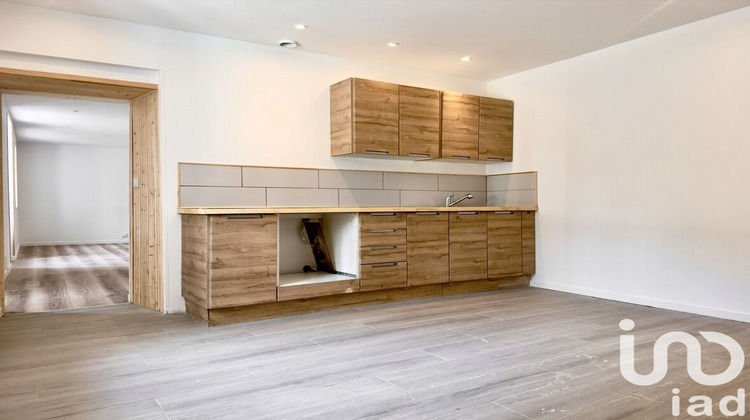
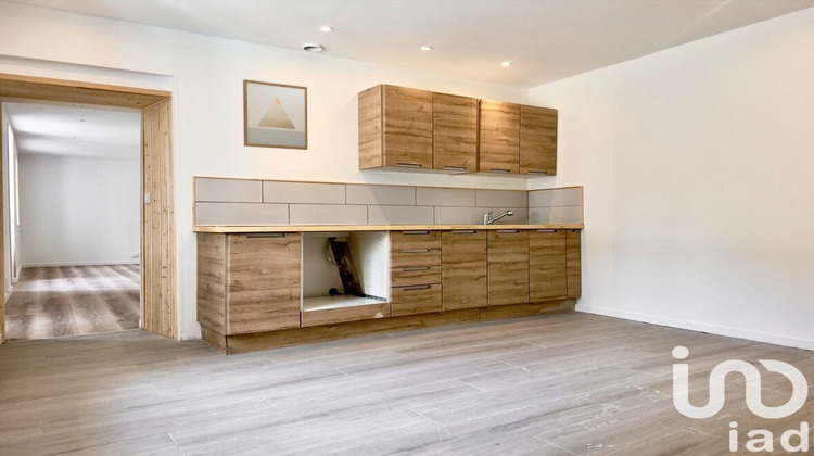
+ wall art [242,78,309,151]
